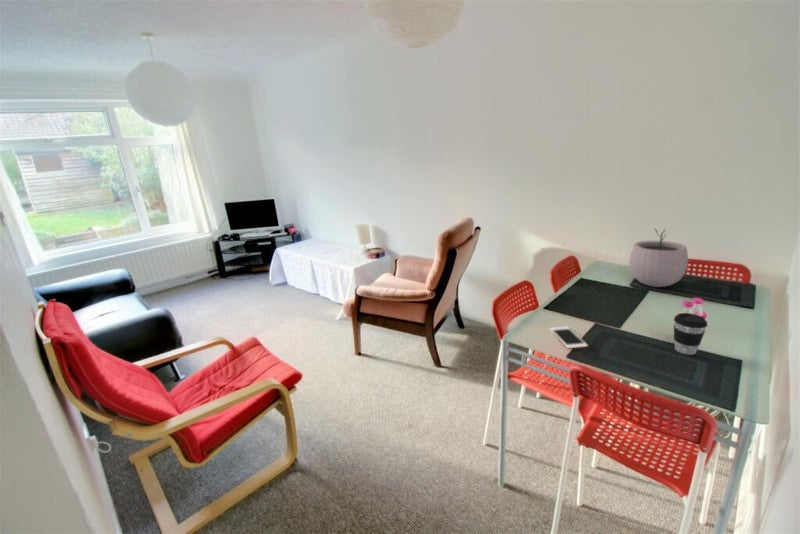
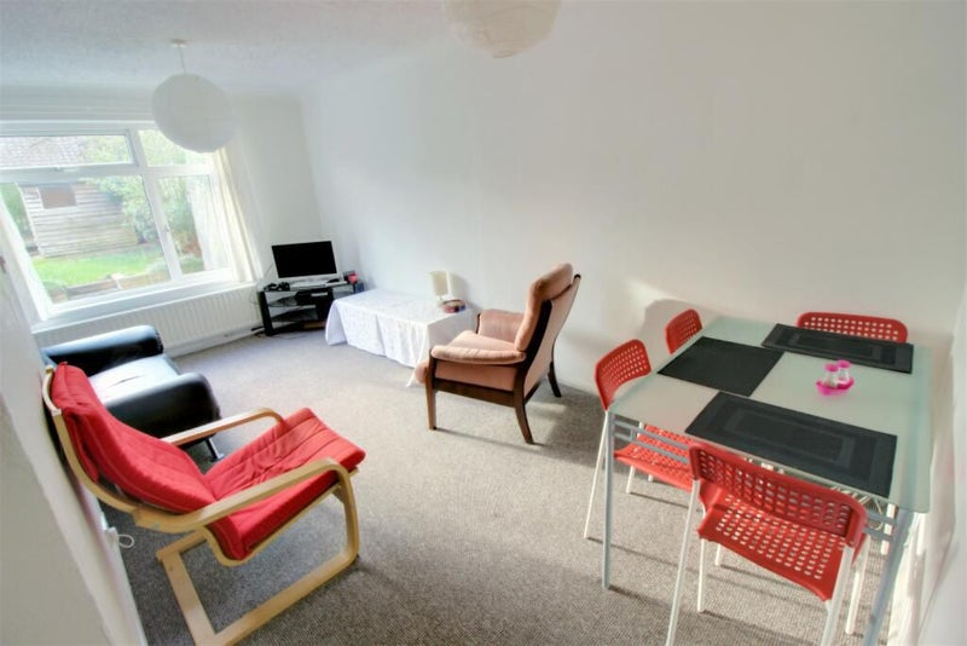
- plant pot [628,228,689,288]
- cell phone [549,326,589,349]
- coffee cup [673,312,708,356]
